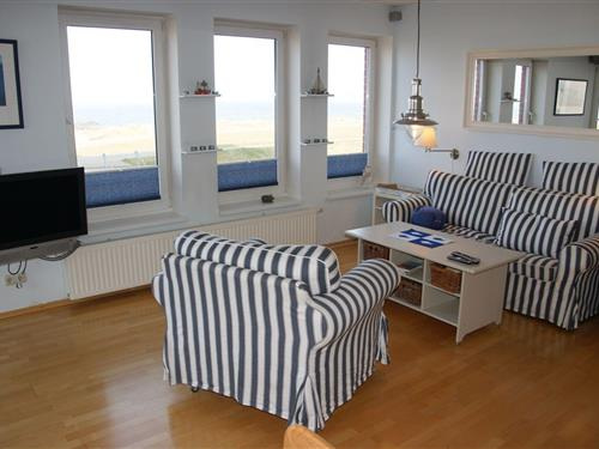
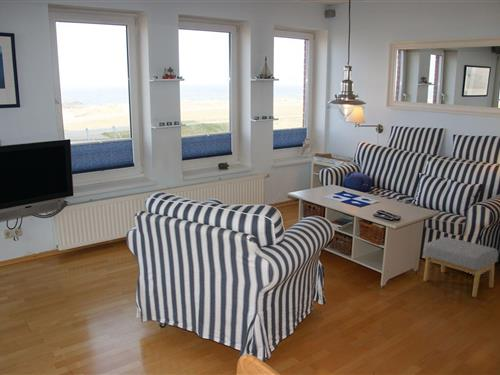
+ footstool [423,236,499,298]
